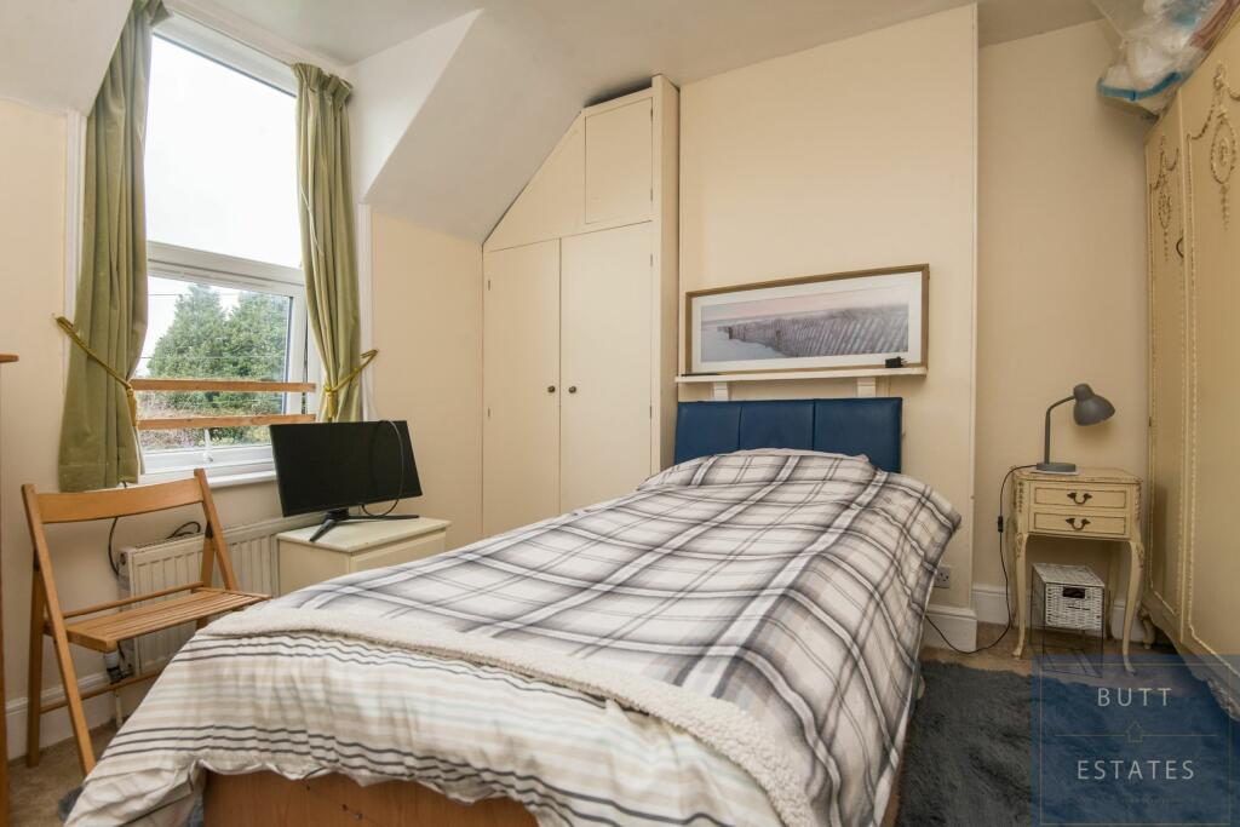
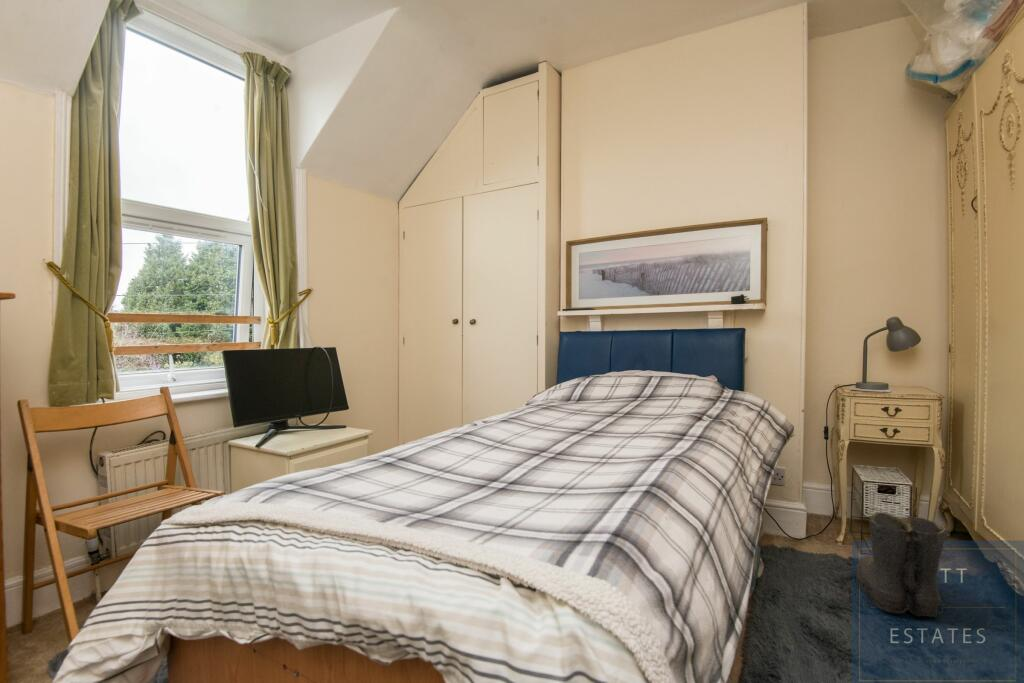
+ boots [852,511,949,618]
